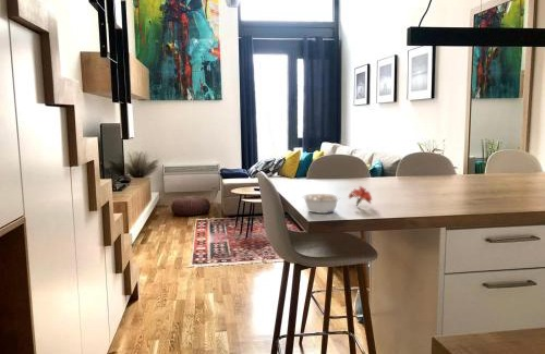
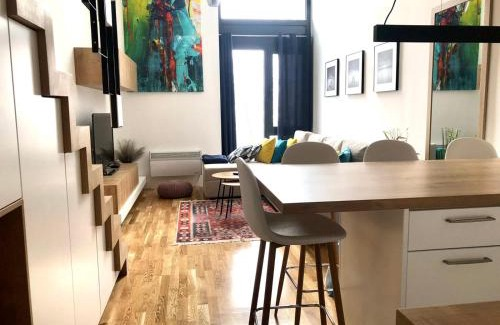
- legume [301,193,341,215]
- flower [348,185,373,207]
